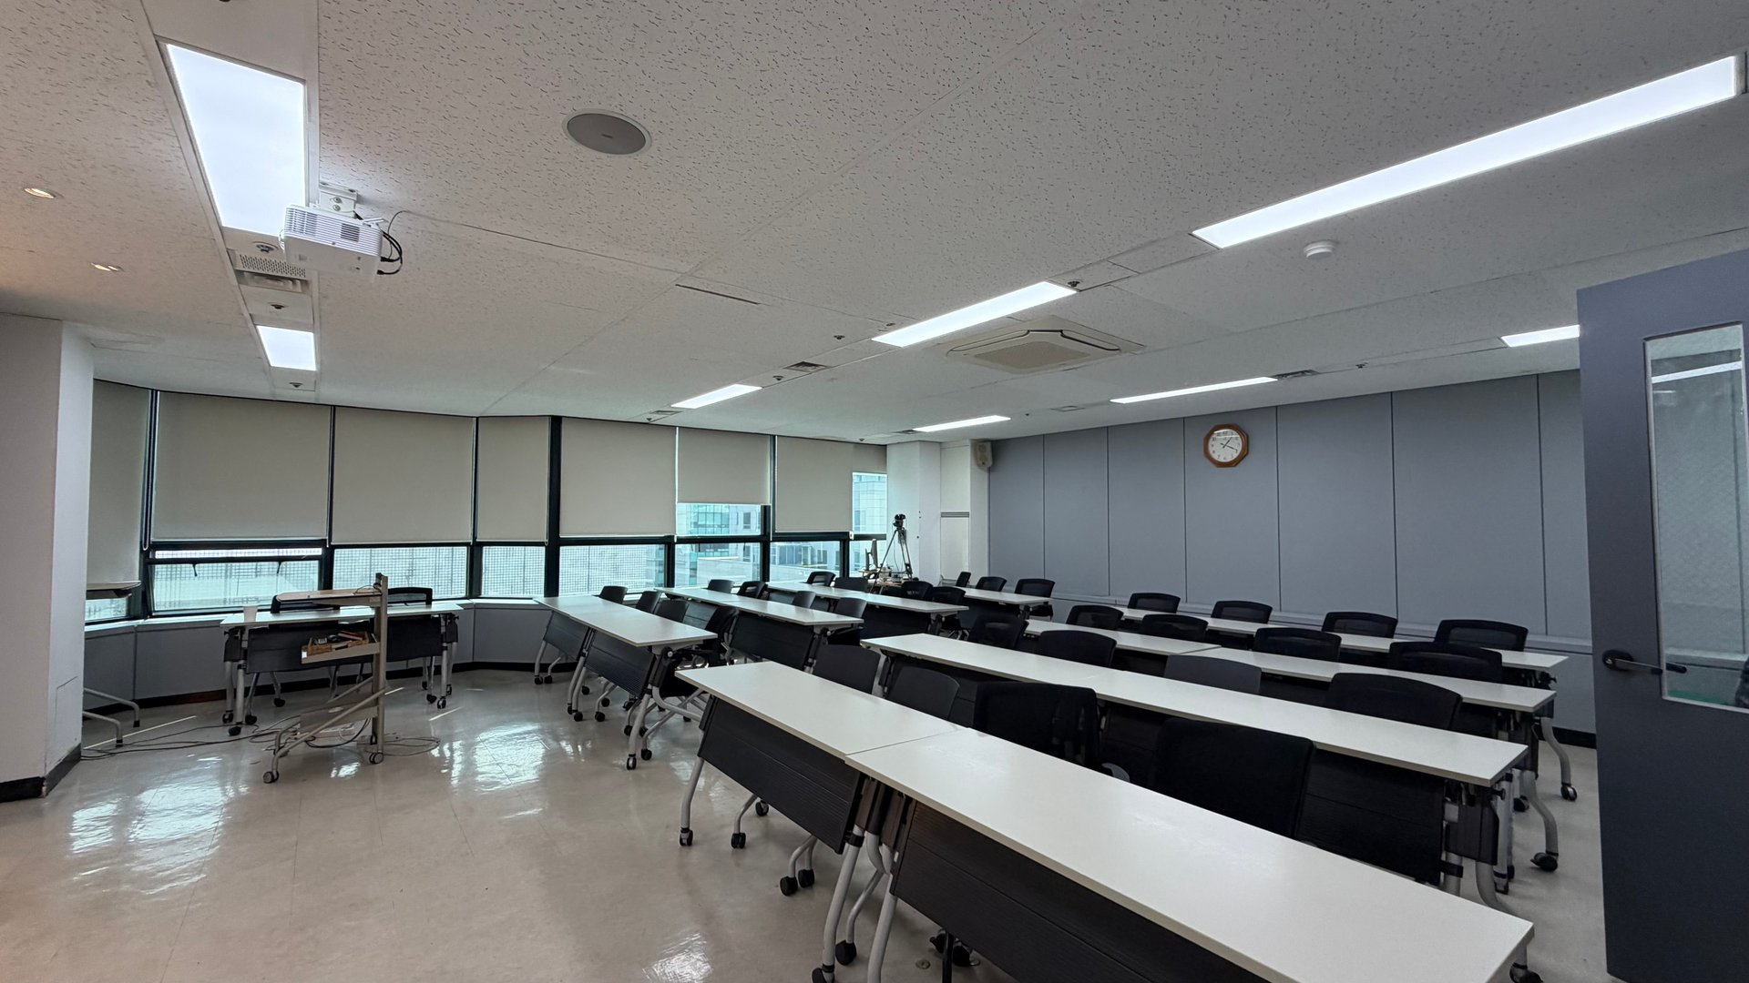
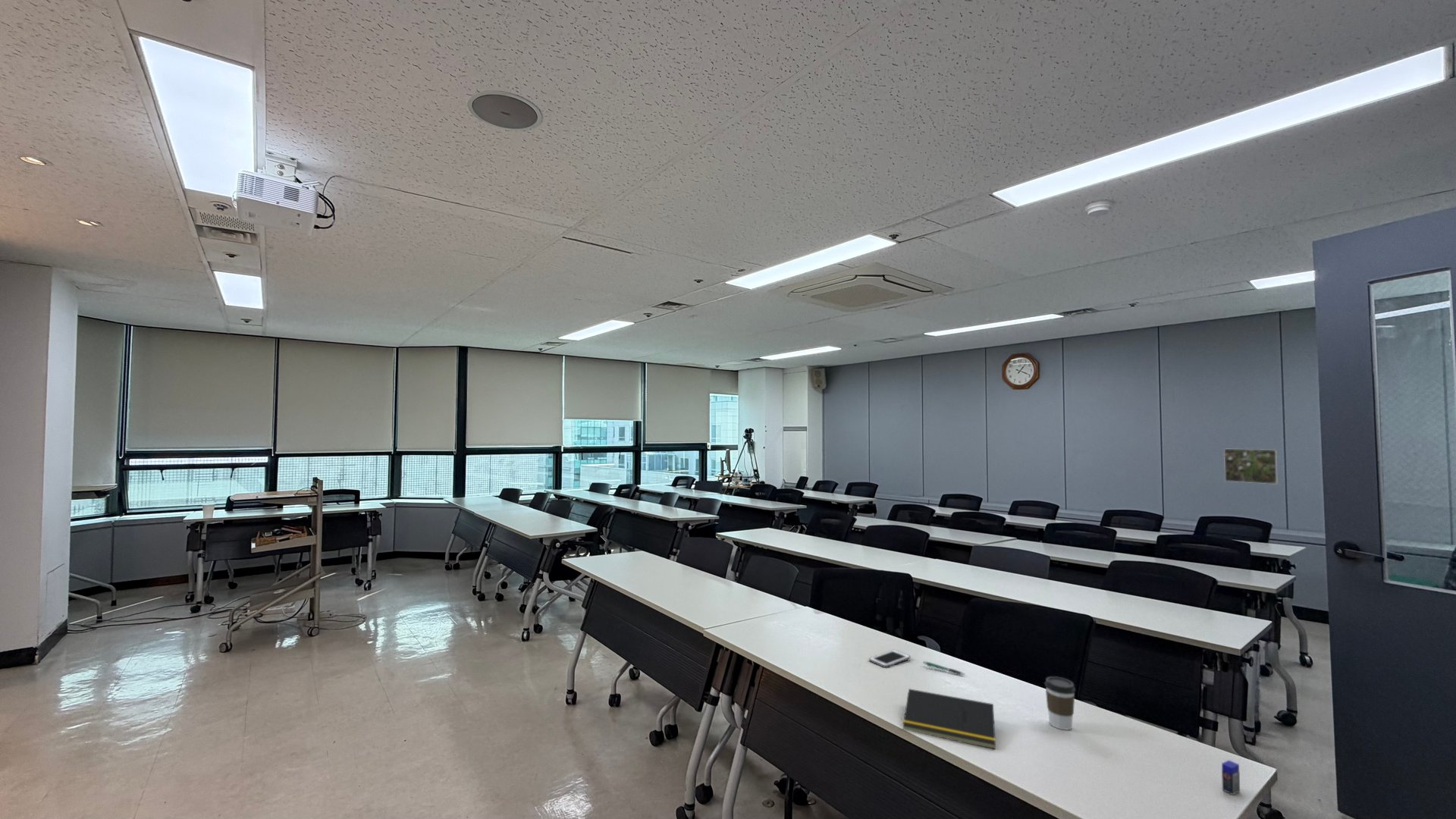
+ pen [922,661,966,676]
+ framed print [1223,447,1279,485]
+ notepad [902,688,996,750]
+ eraser [1221,760,1241,795]
+ cell phone [868,649,911,668]
+ coffee cup [1044,676,1076,731]
